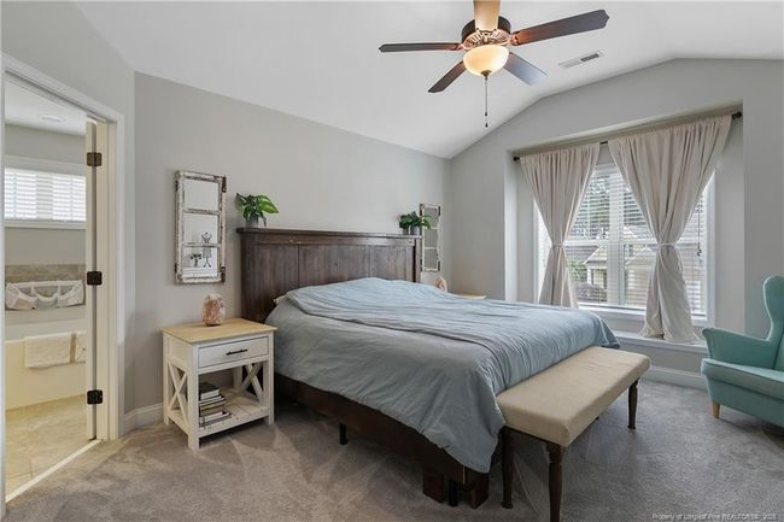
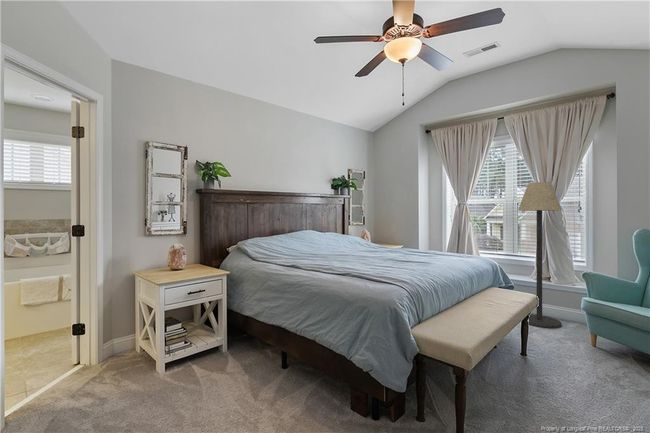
+ floor lamp [517,181,563,329]
